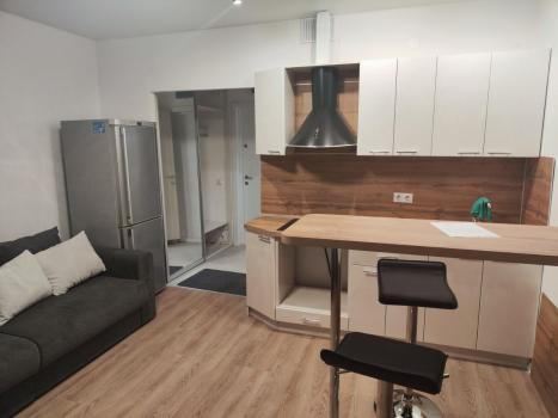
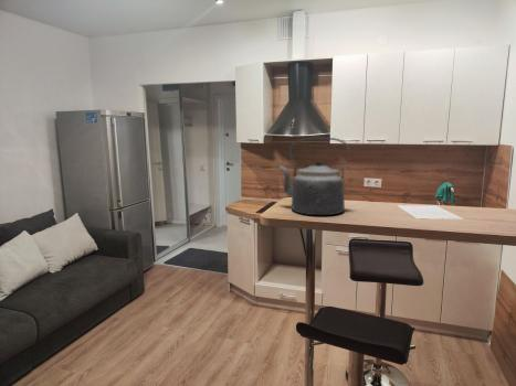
+ kettle [278,137,350,216]
